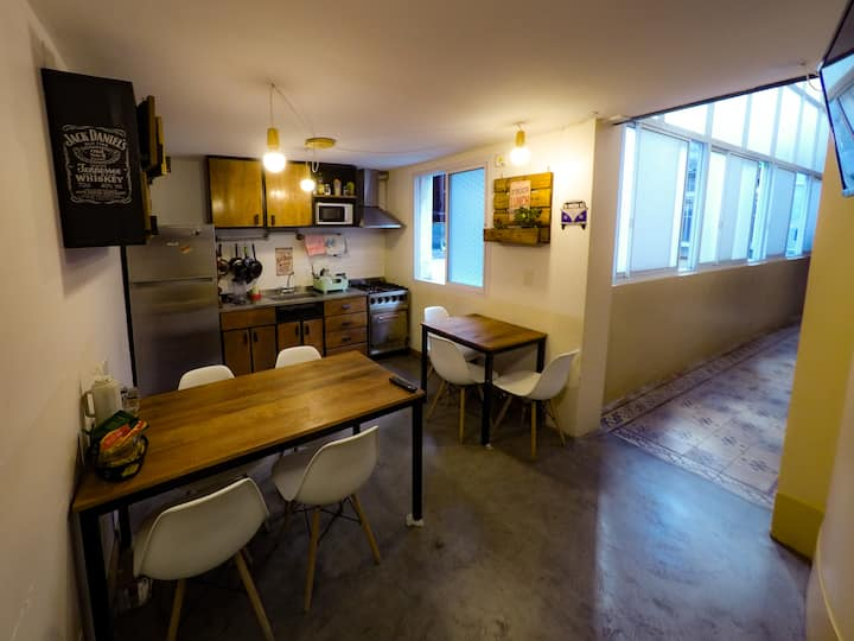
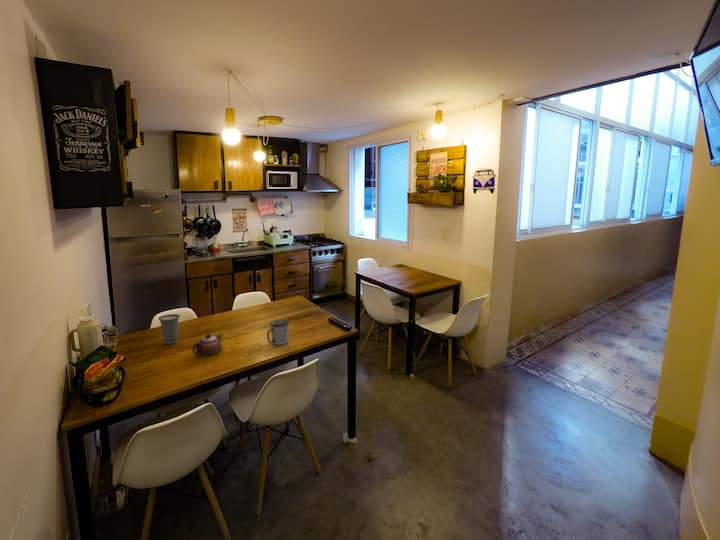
+ mug [266,319,290,346]
+ teapot [191,332,223,357]
+ cup [157,313,181,345]
